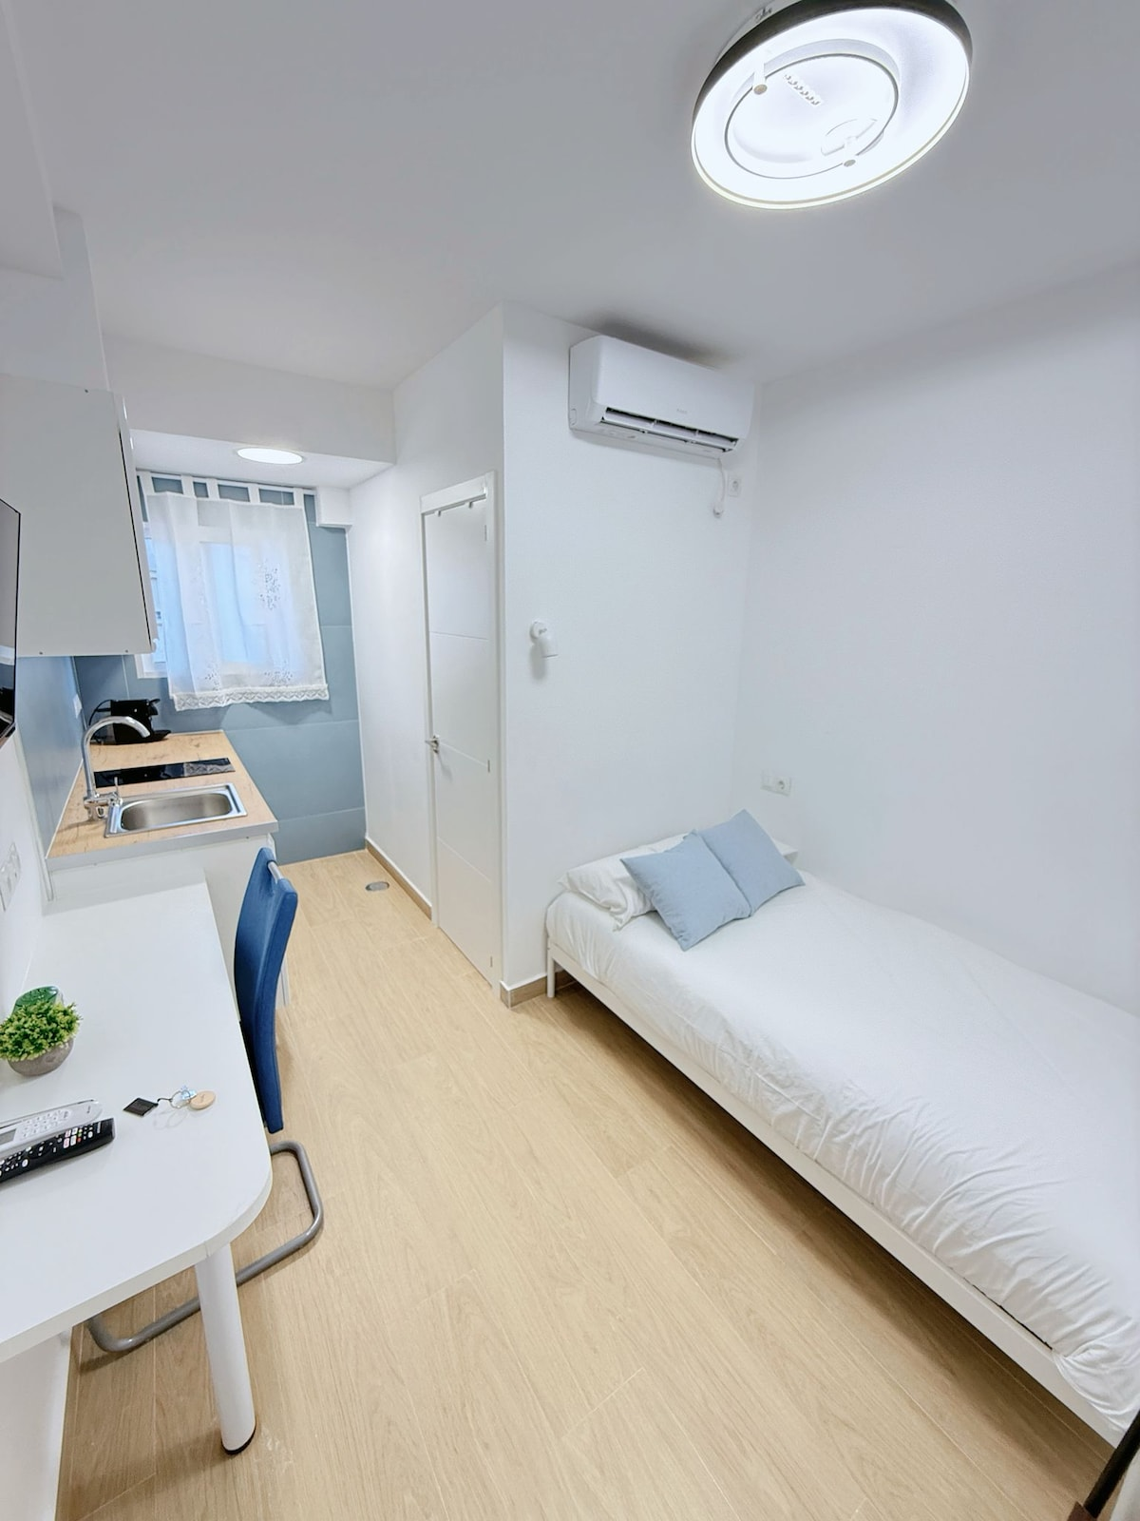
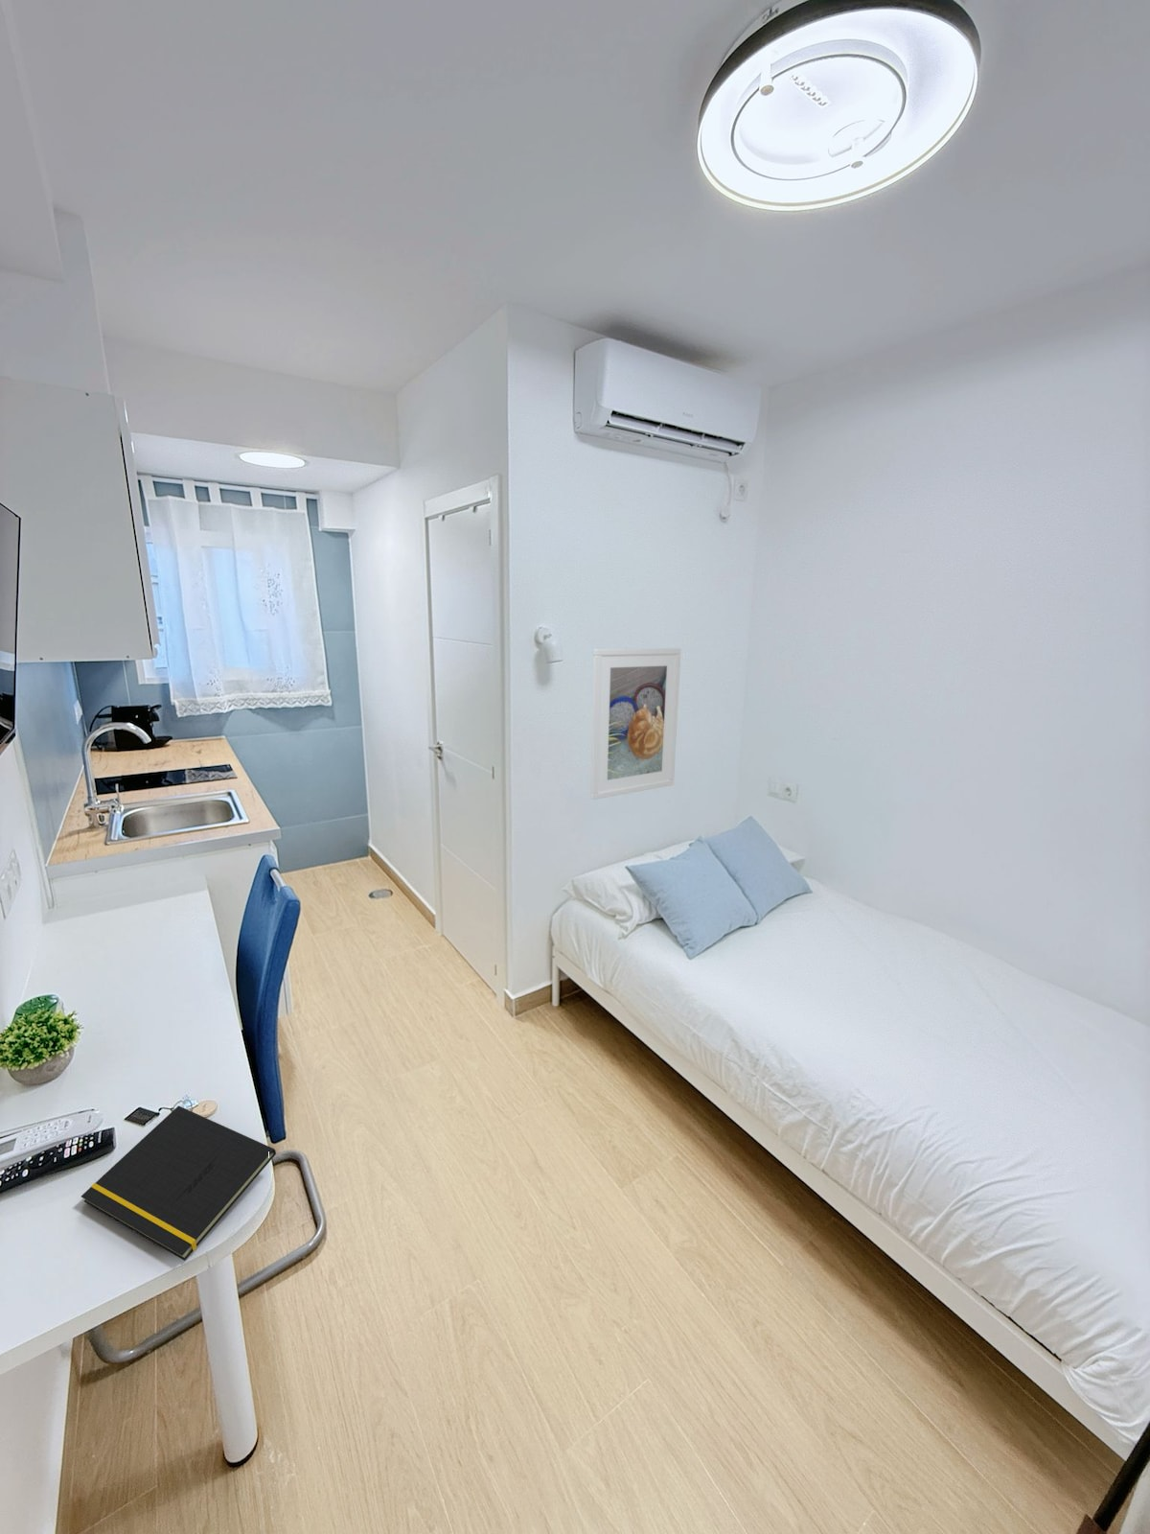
+ notepad [81,1105,277,1262]
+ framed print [589,647,683,801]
